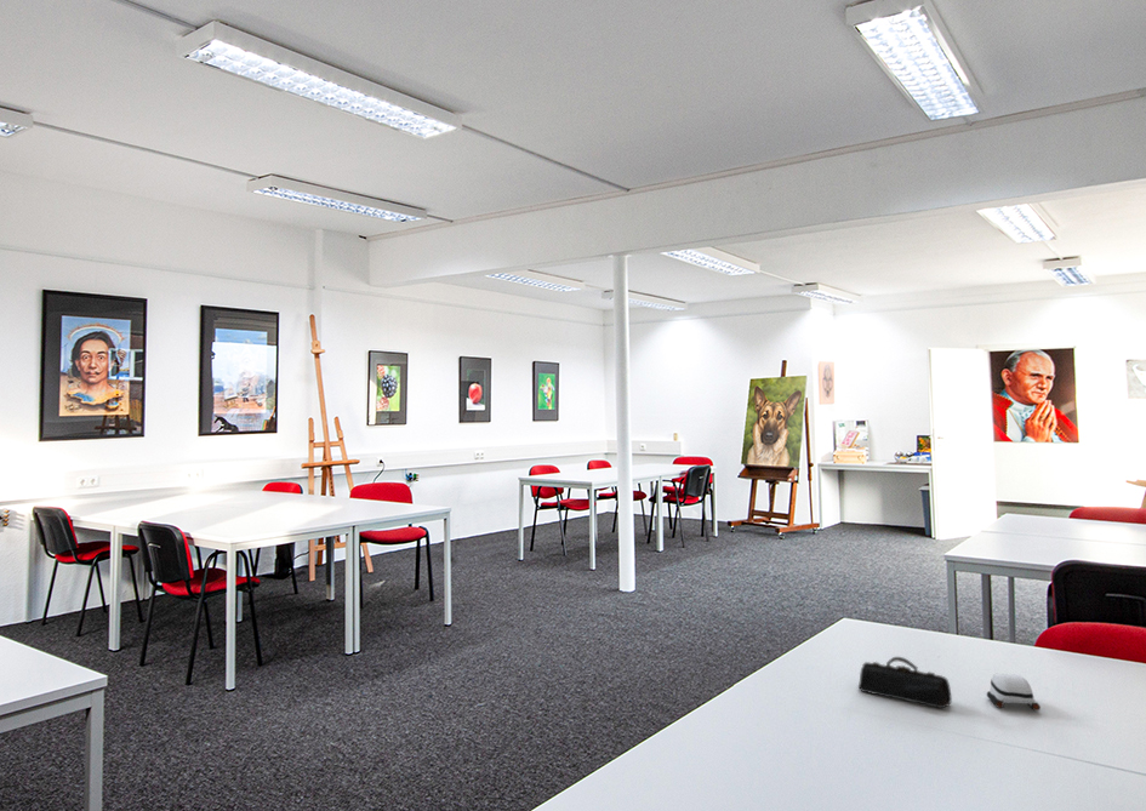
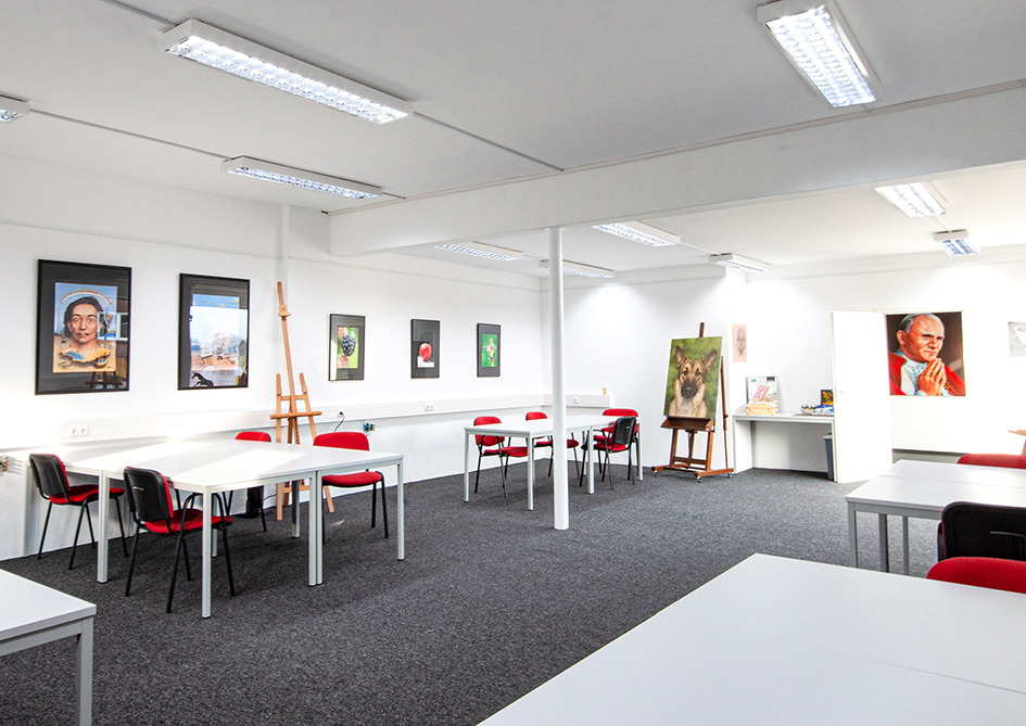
- pencil case [857,656,953,709]
- computer mouse [986,673,1042,712]
